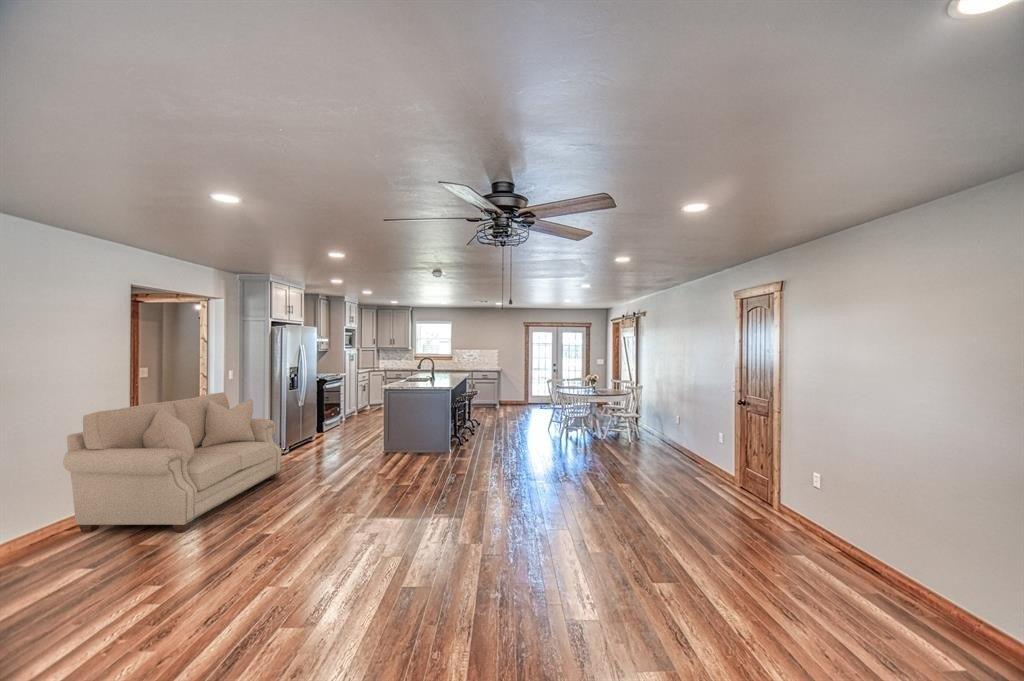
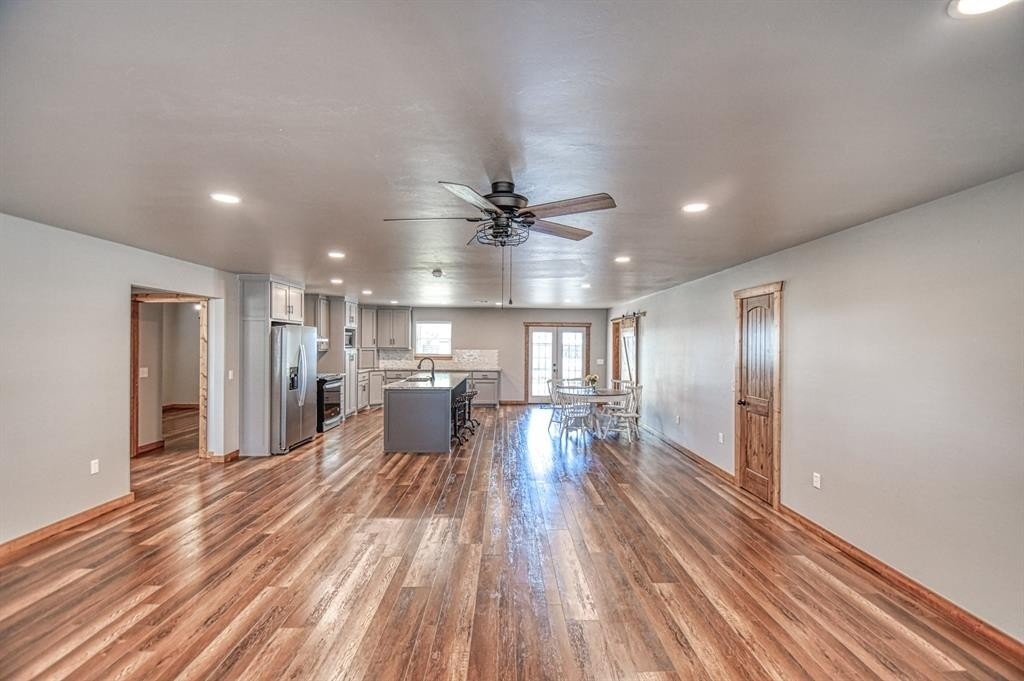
- sofa [62,391,283,534]
